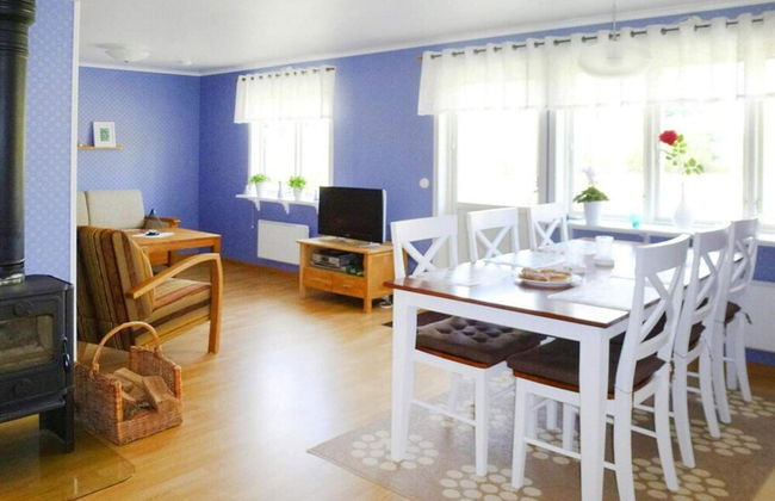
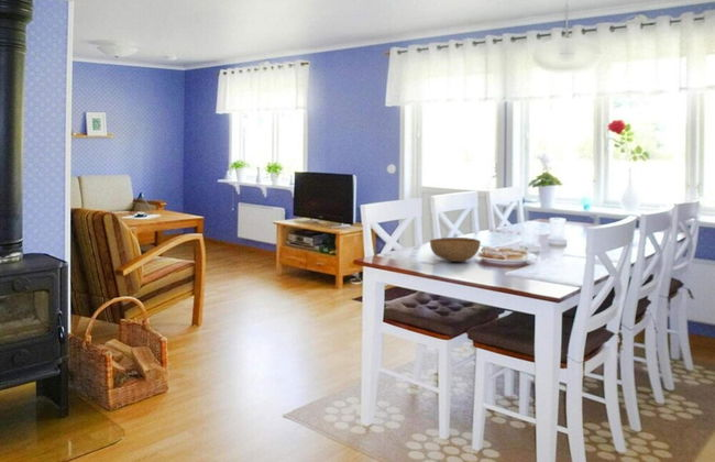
+ bowl [429,237,482,263]
